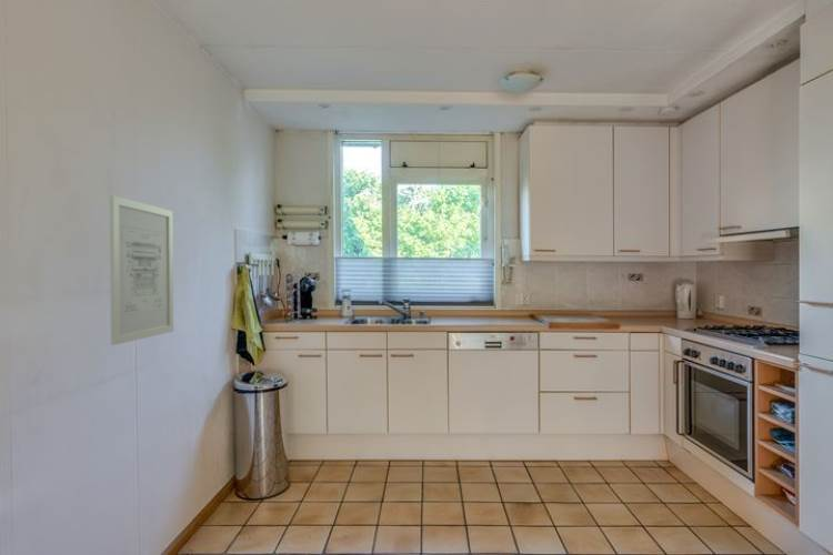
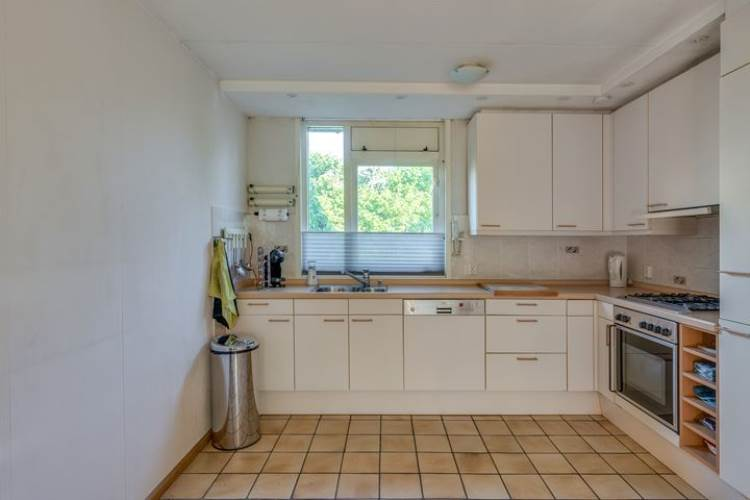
- wall art [109,194,174,346]
